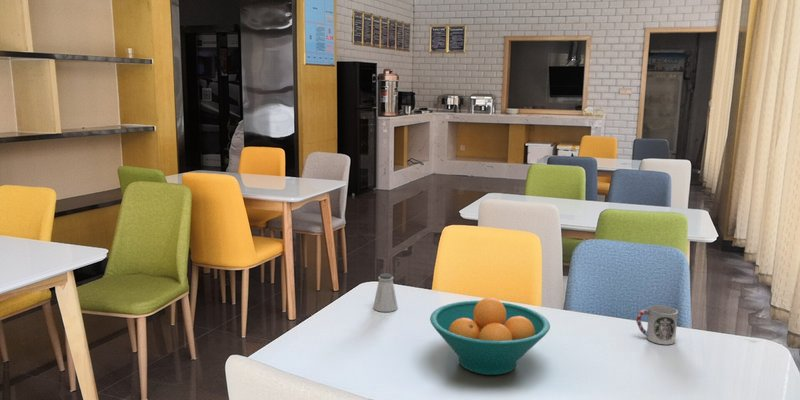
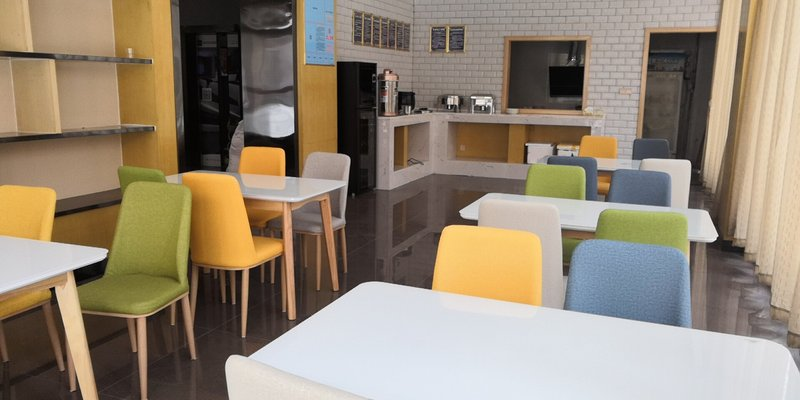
- cup [635,304,679,345]
- fruit bowl [429,297,551,376]
- saltshaker [372,272,399,313]
